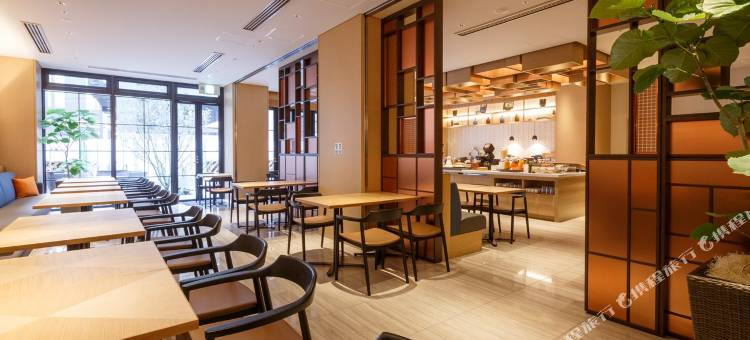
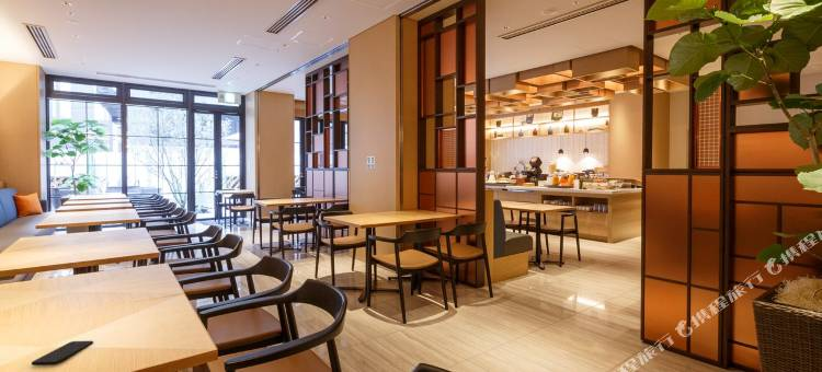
+ smartphone [31,340,94,367]
